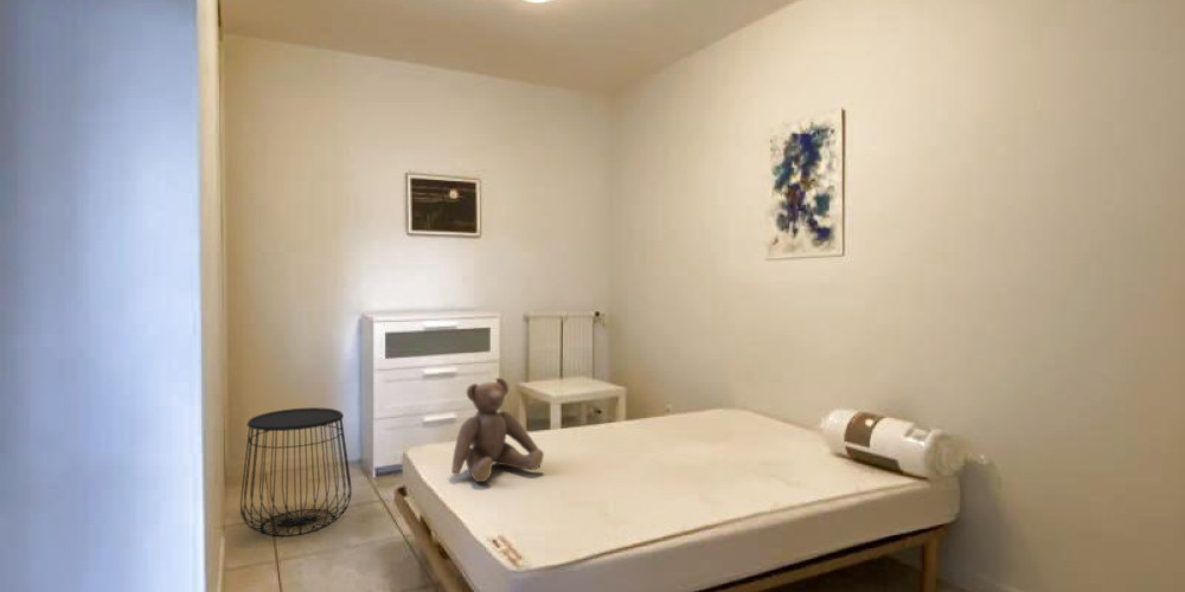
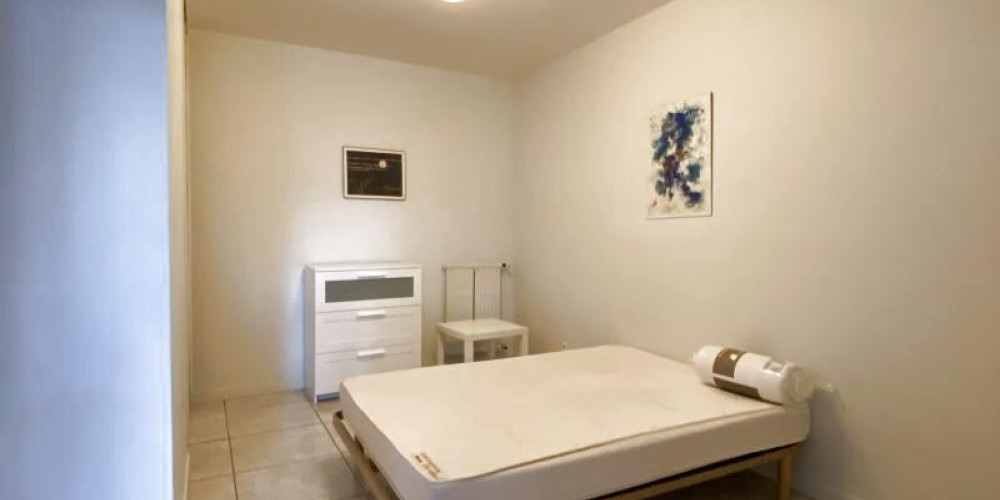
- side table [239,406,353,538]
- teddy bear [450,377,545,483]
